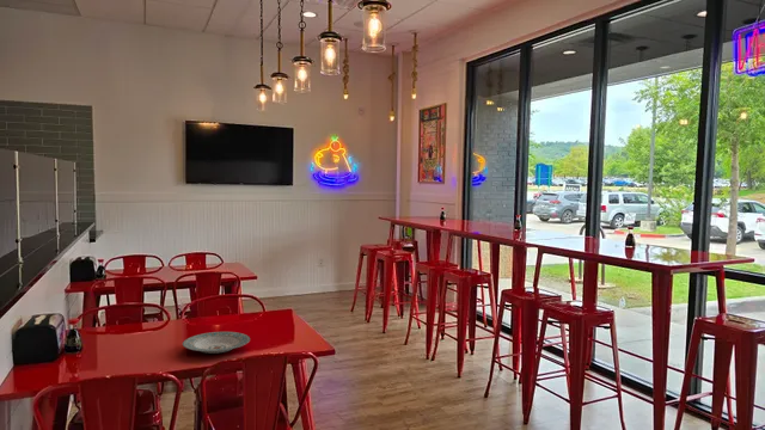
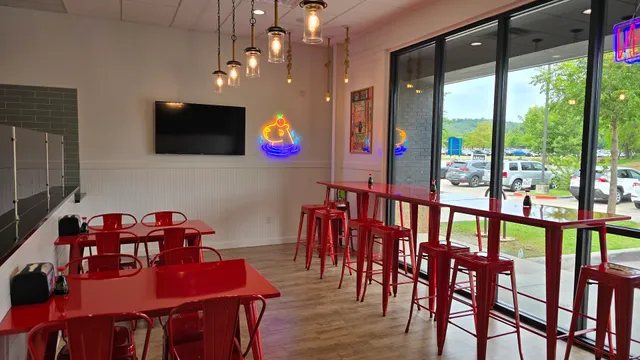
- plate [182,331,251,355]
